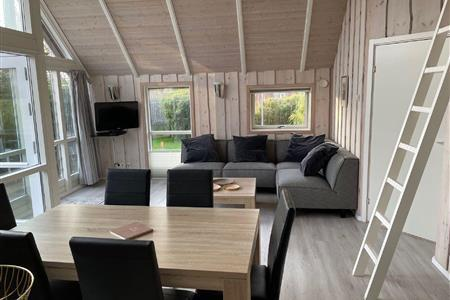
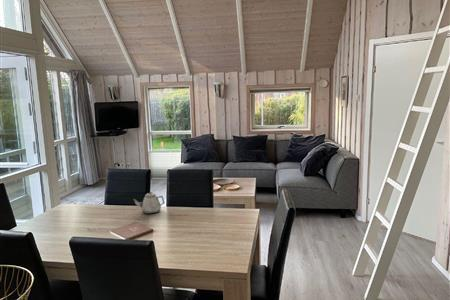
+ teapot [132,191,165,215]
